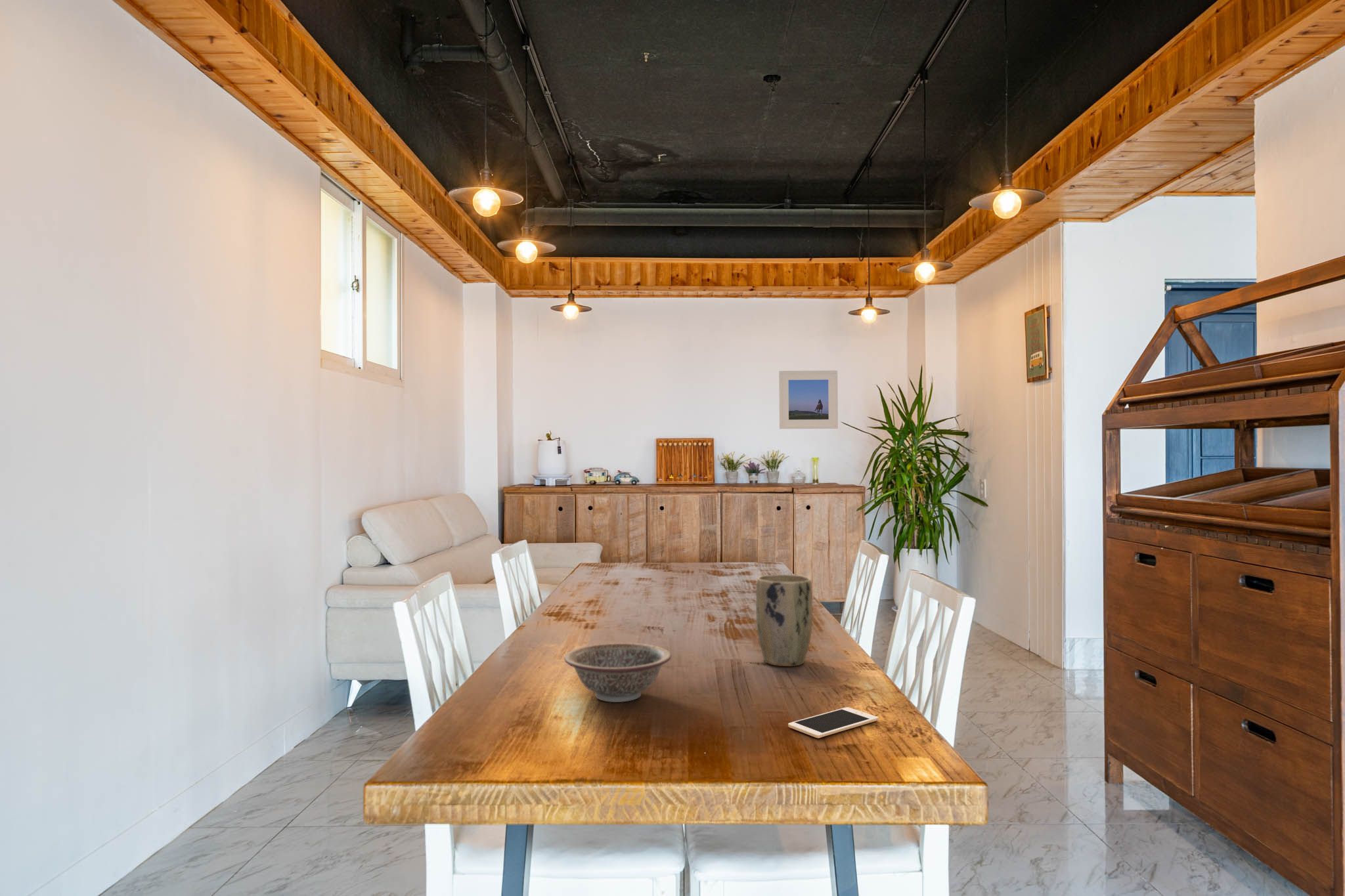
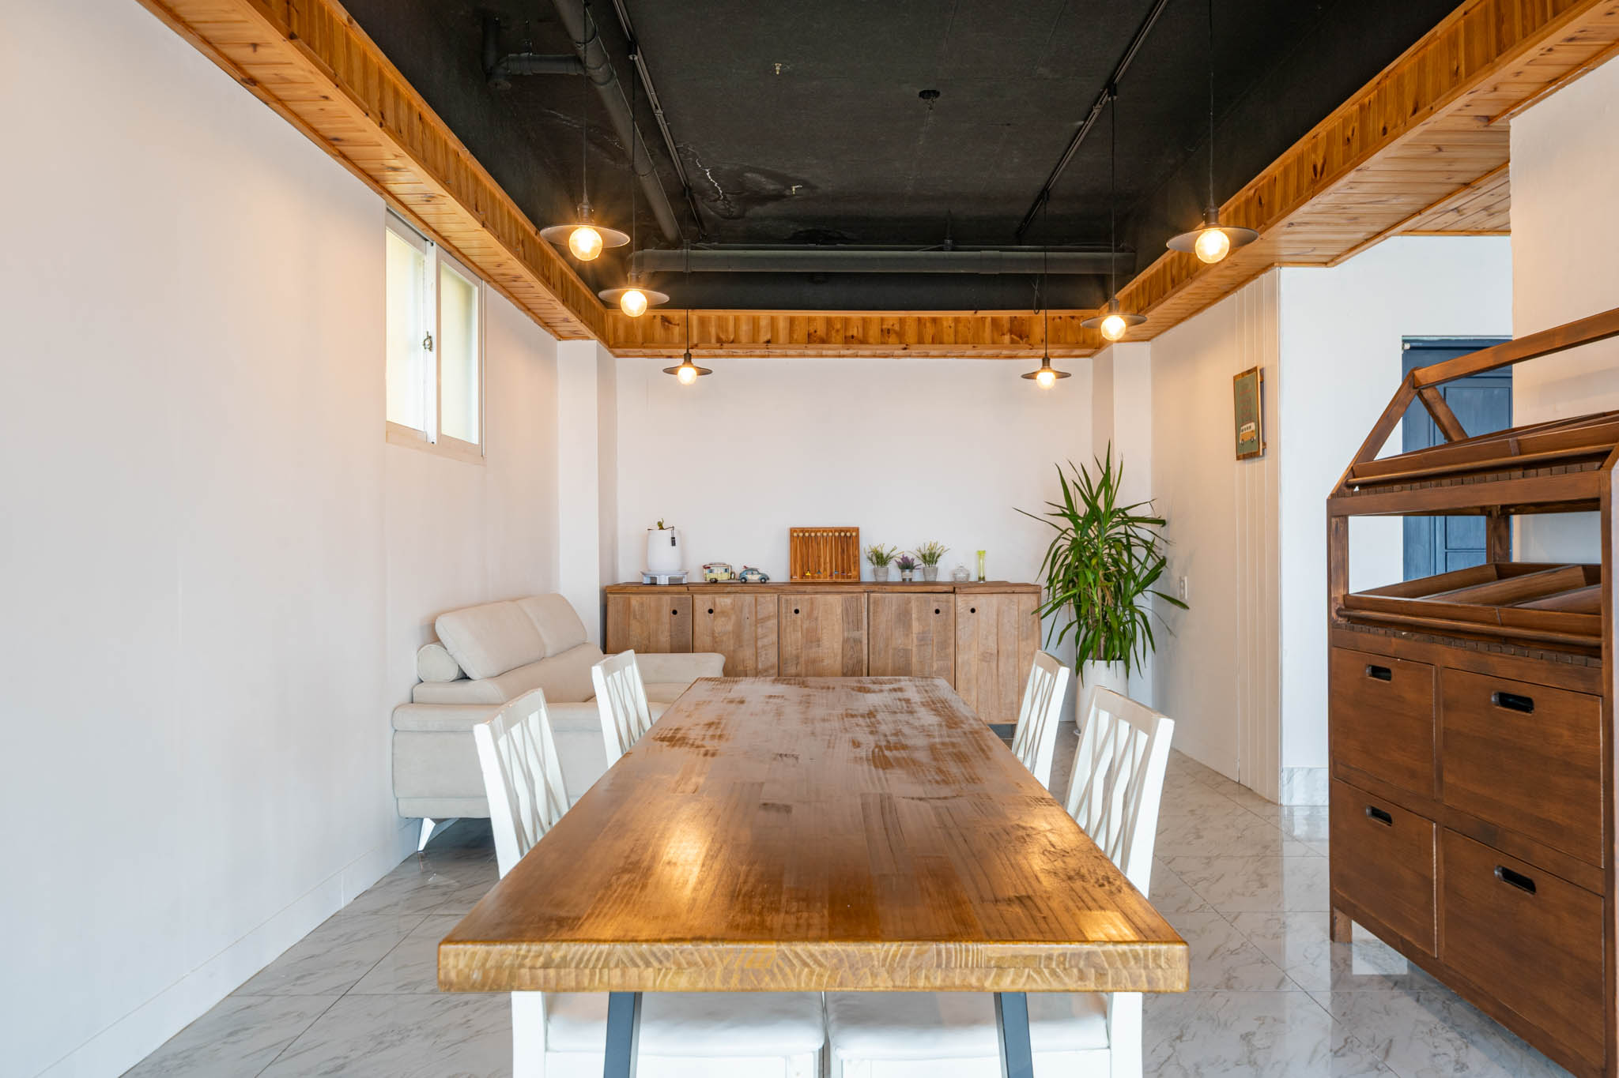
- decorative bowl [563,642,672,703]
- cell phone [787,707,879,738]
- plant pot [755,574,813,667]
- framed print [778,370,839,429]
